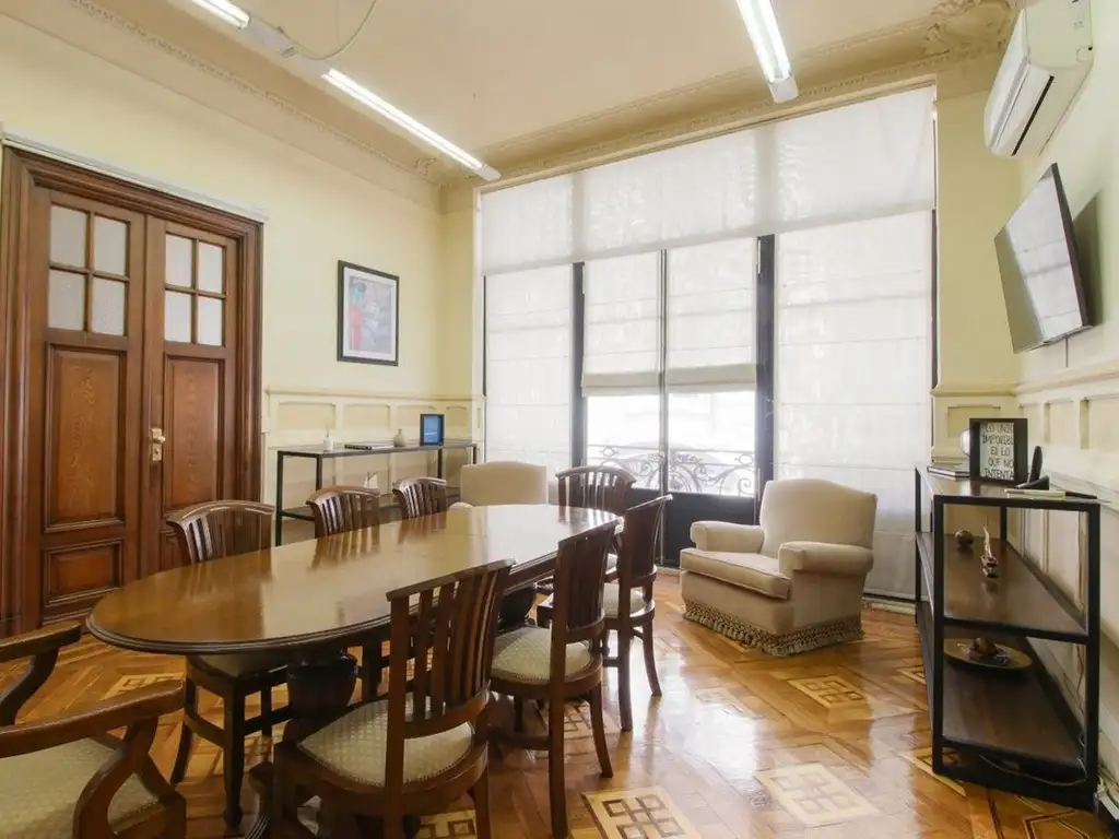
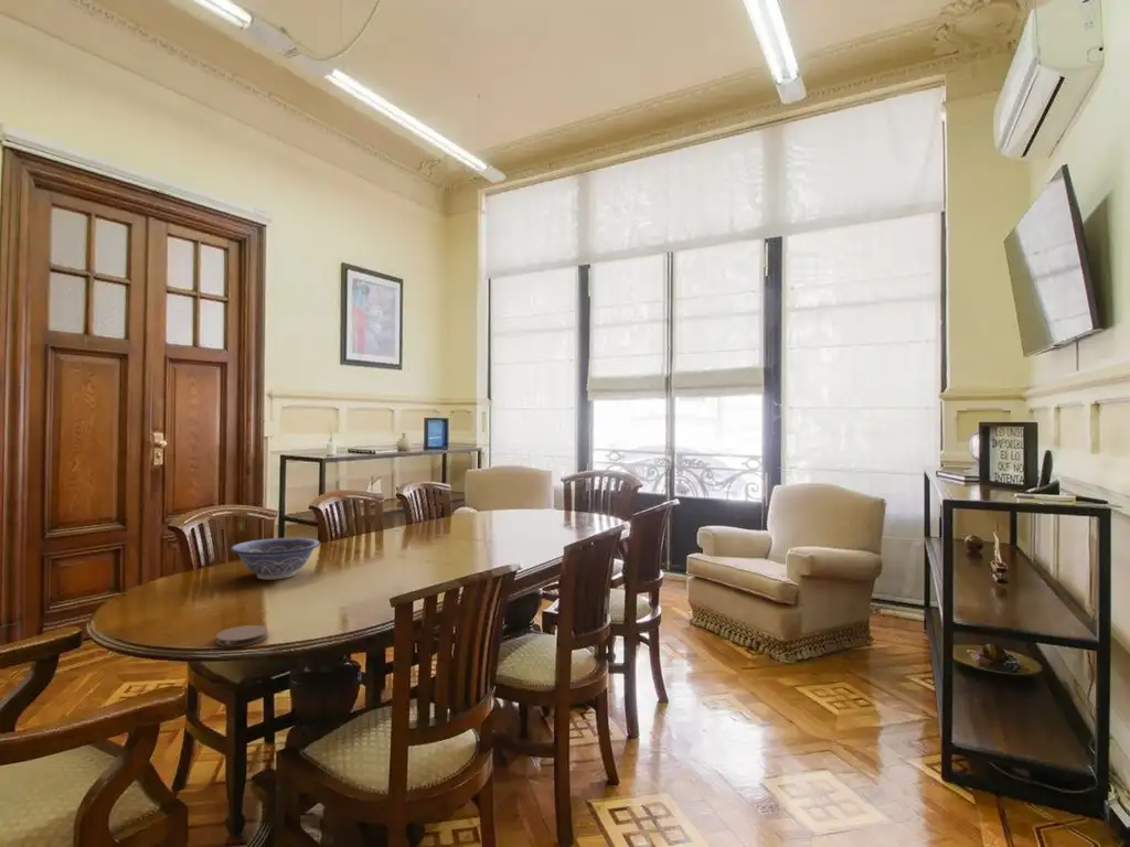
+ coaster [215,624,268,647]
+ decorative bowl [230,537,321,581]
